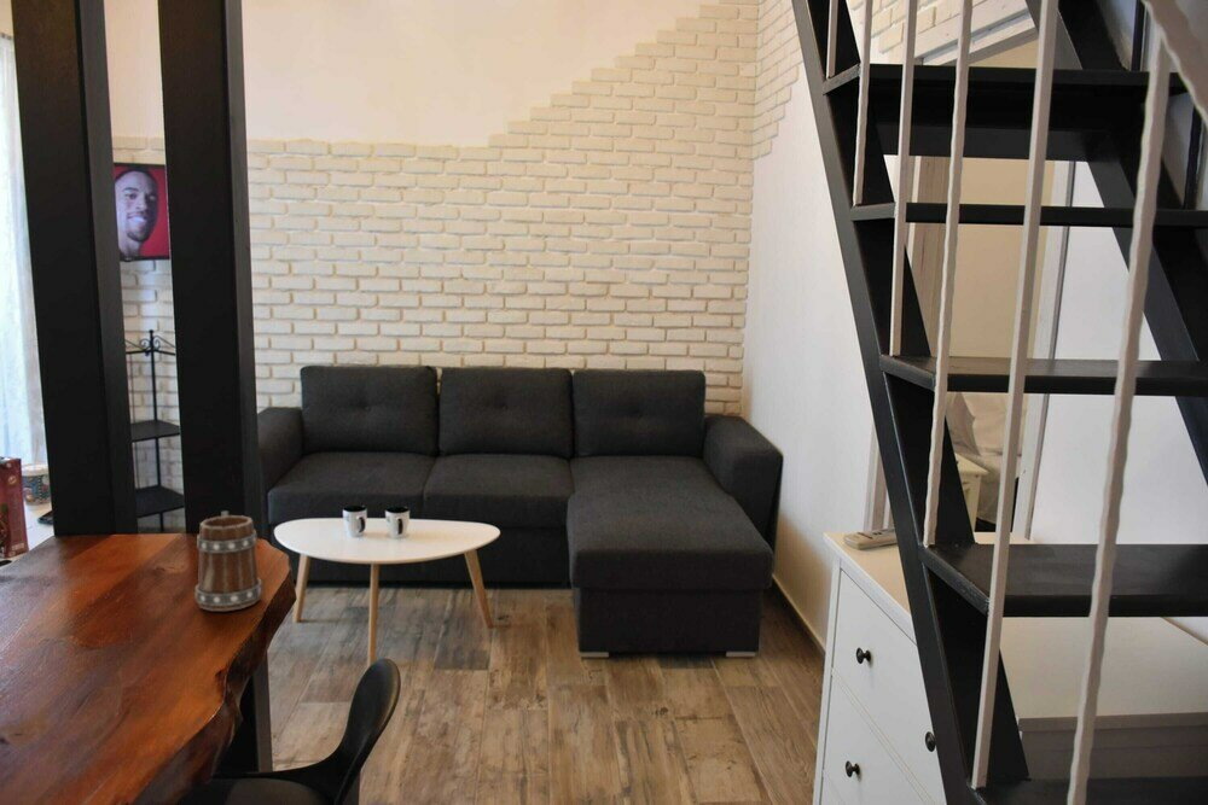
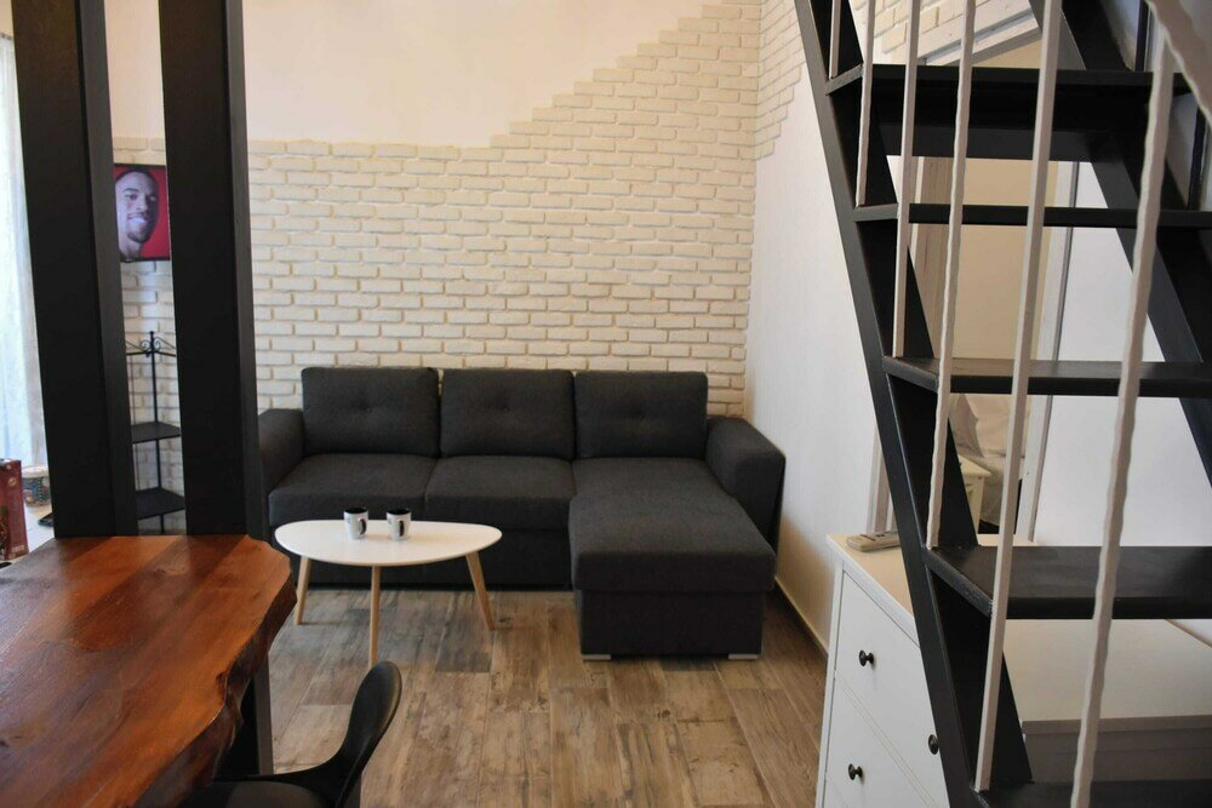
- mug [194,511,263,612]
